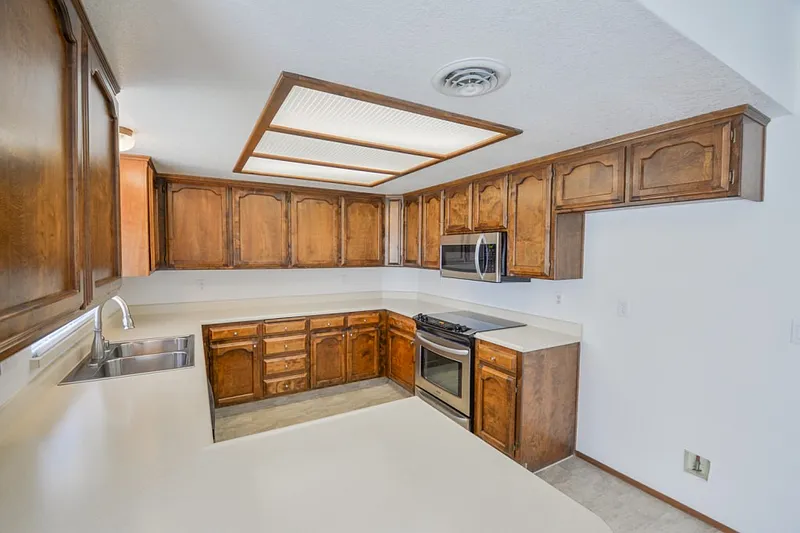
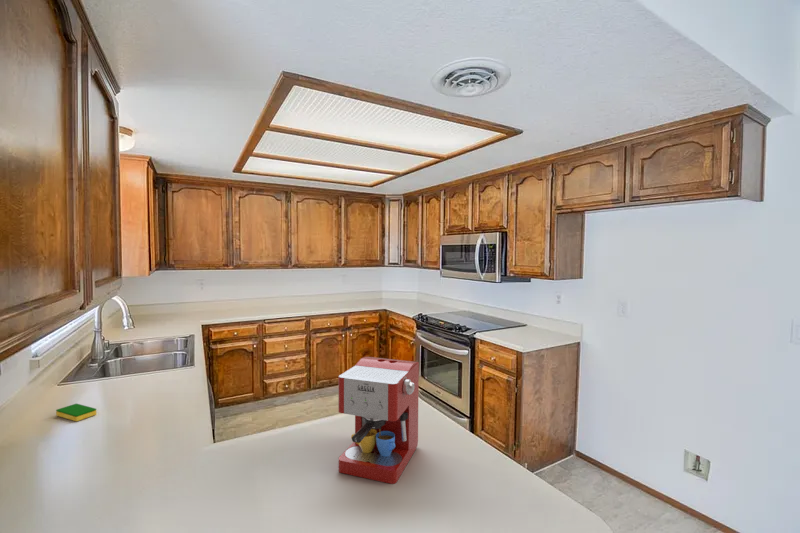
+ coffee maker [337,356,420,485]
+ dish sponge [55,403,97,422]
